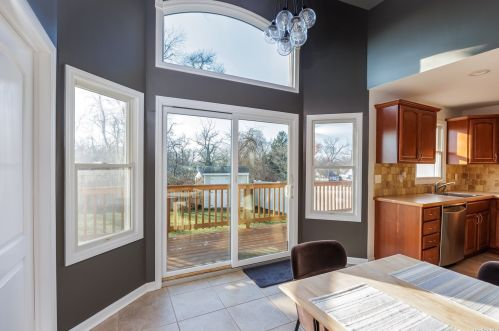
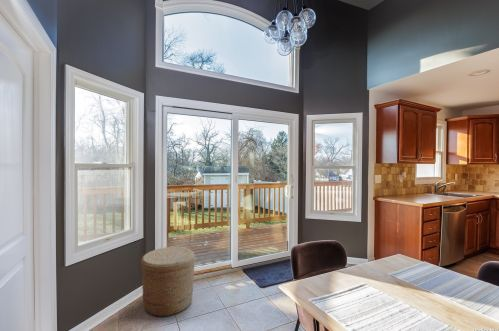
+ basket [140,246,196,318]
